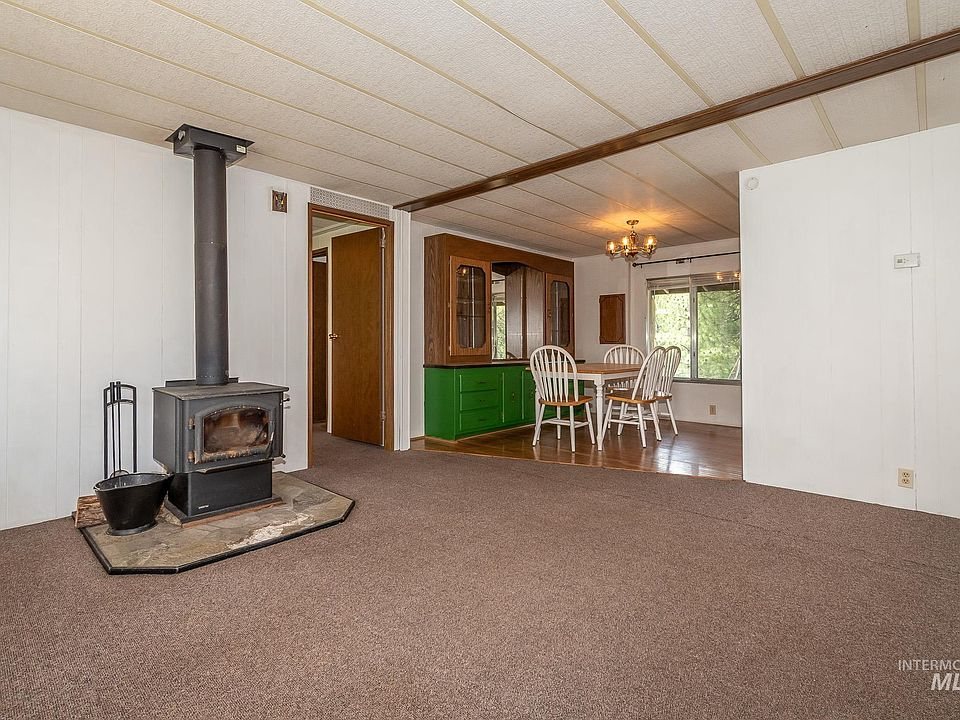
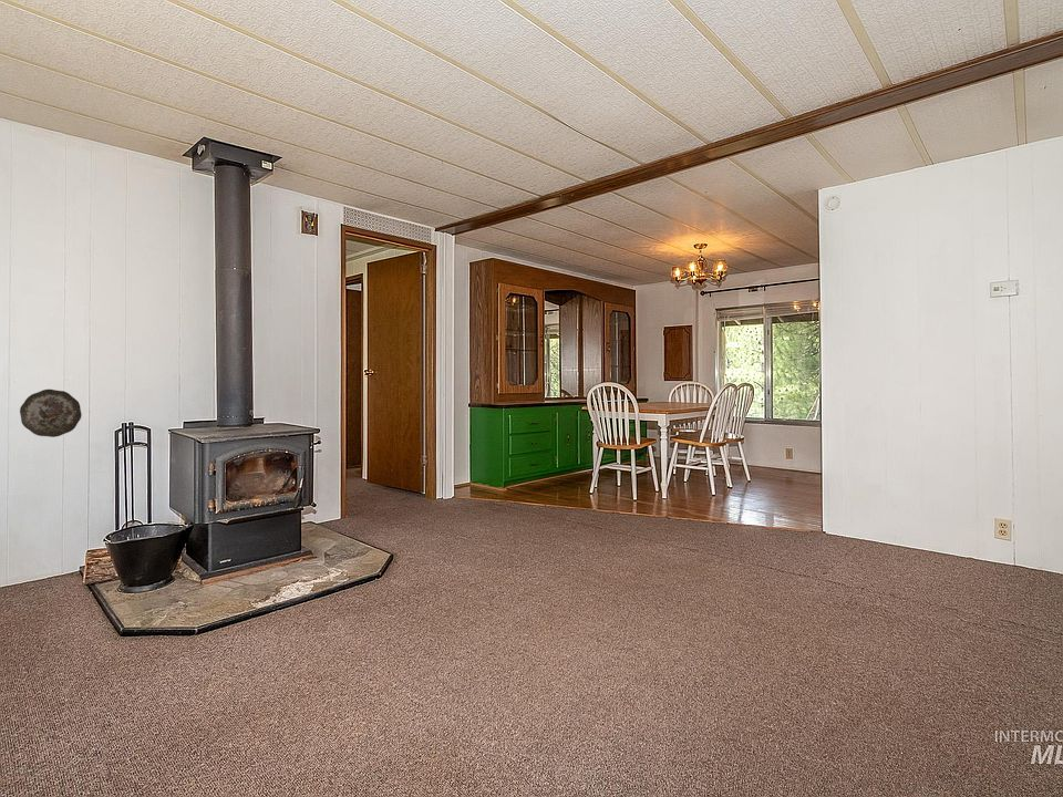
+ decorative plate [19,389,83,438]
